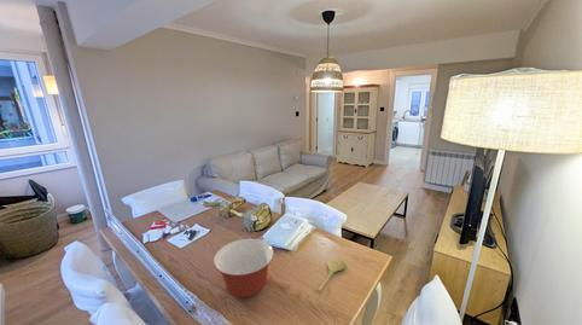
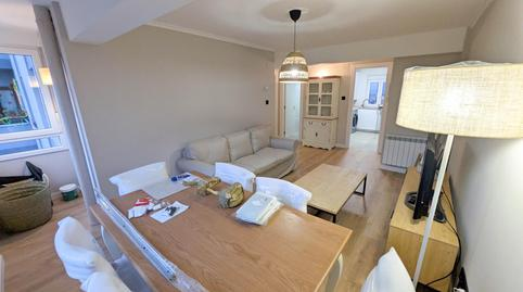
- spoon [316,259,347,292]
- mixing bowl [213,238,275,298]
